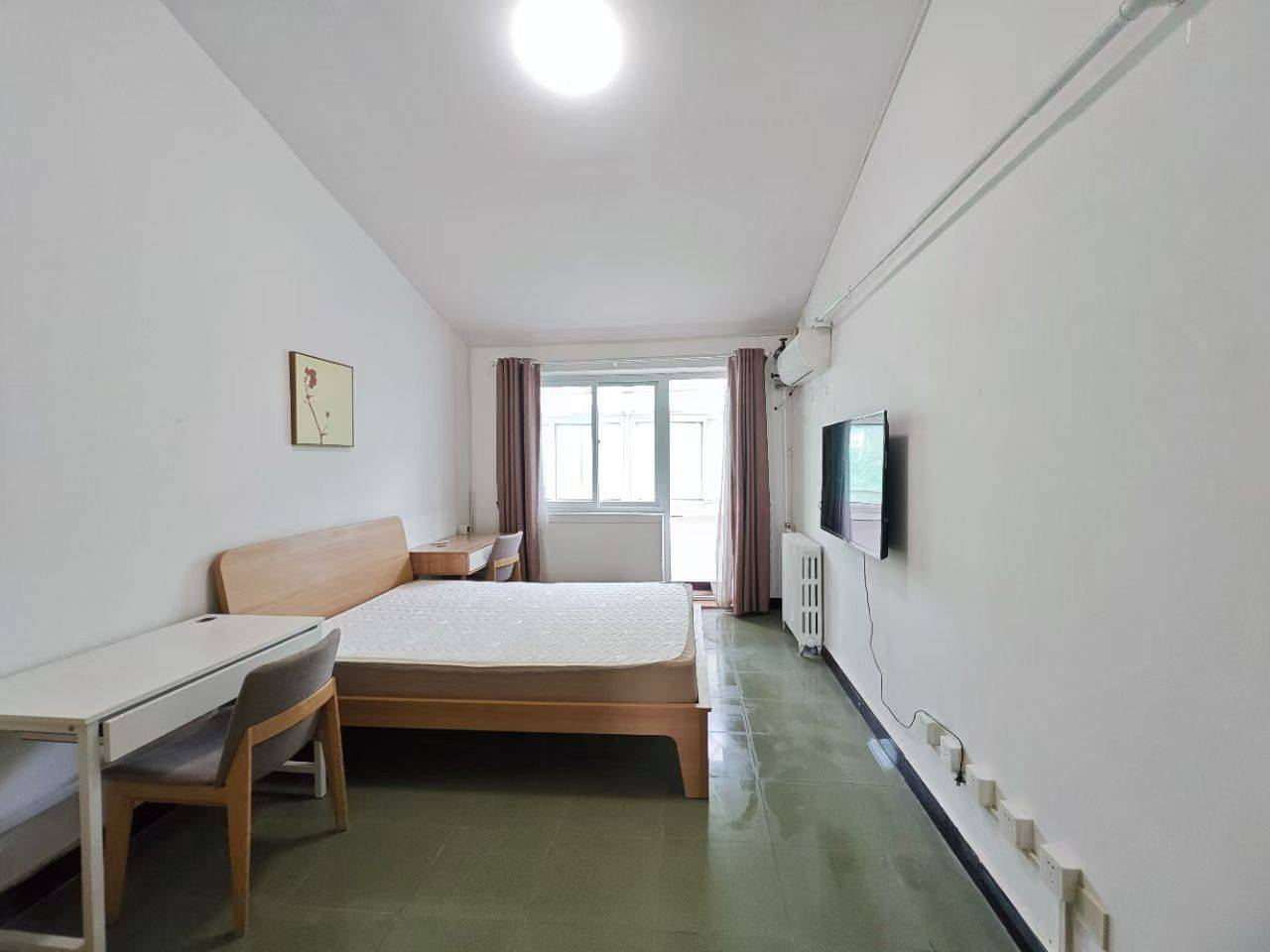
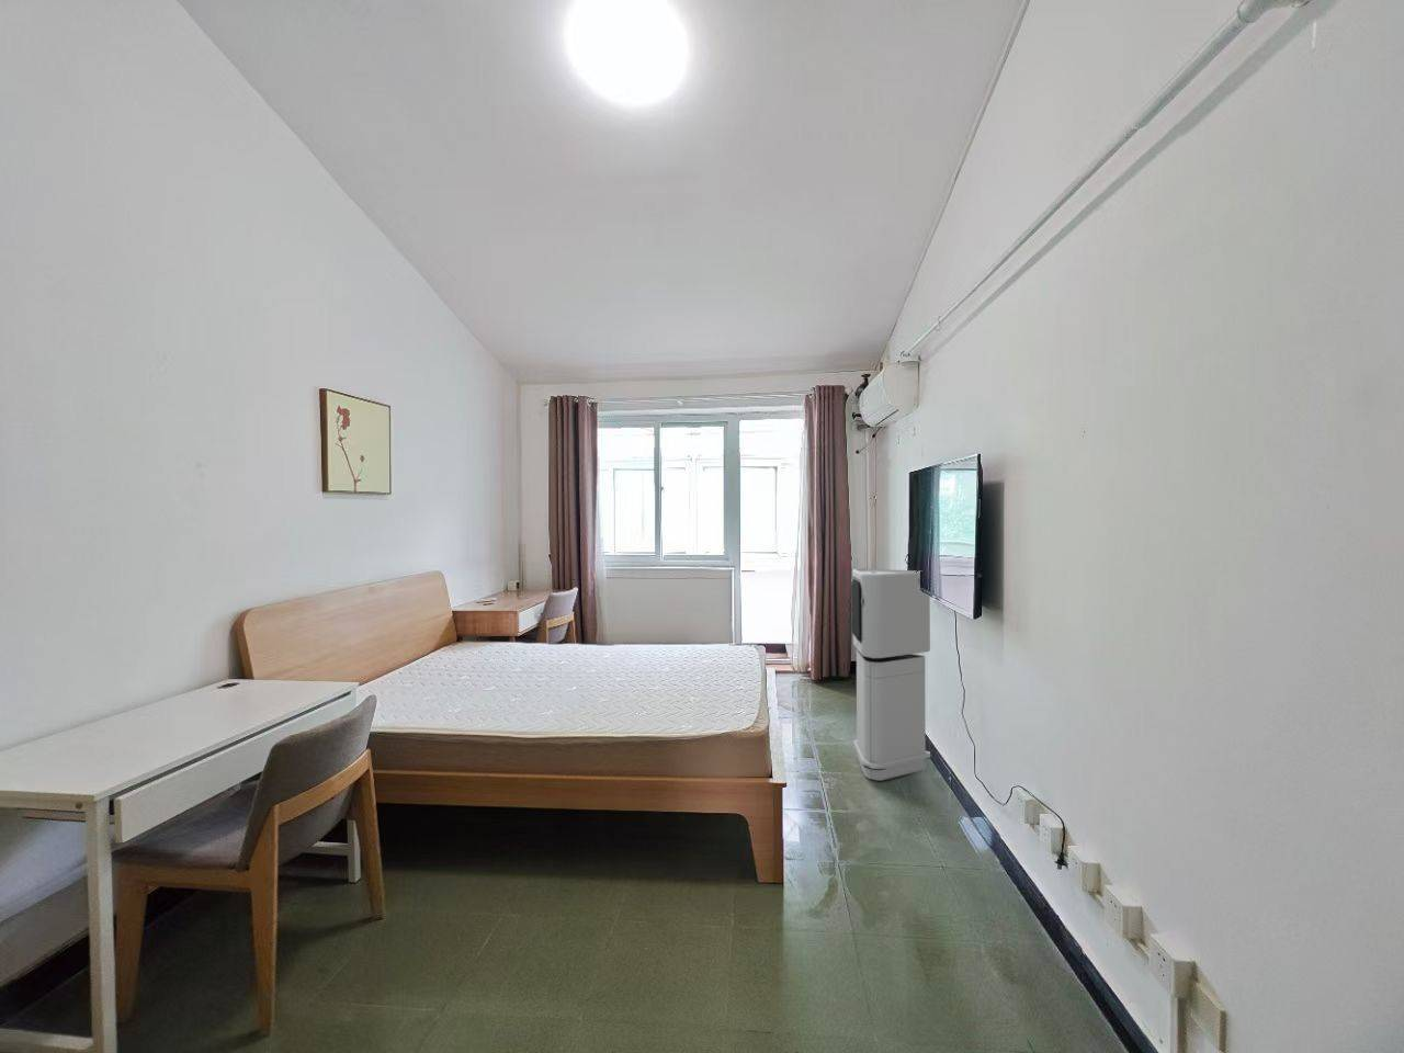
+ air purifier [850,569,932,782]
